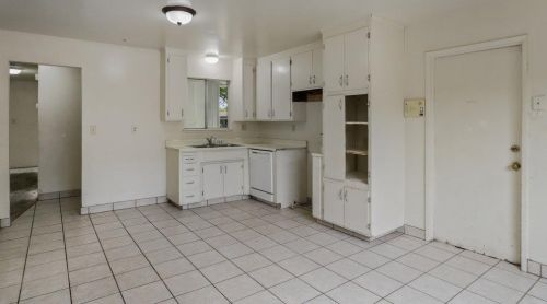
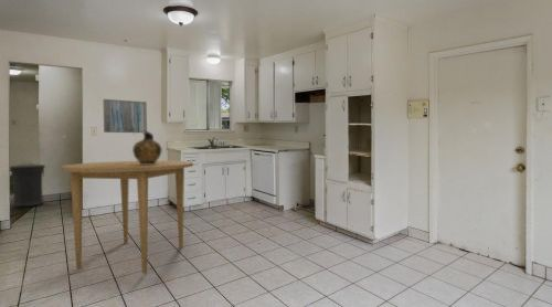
+ wall art [102,98,148,134]
+ dining table [61,160,194,275]
+ trash can [9,161,46,208]
+ ceramic jug [131,130,163,165]
